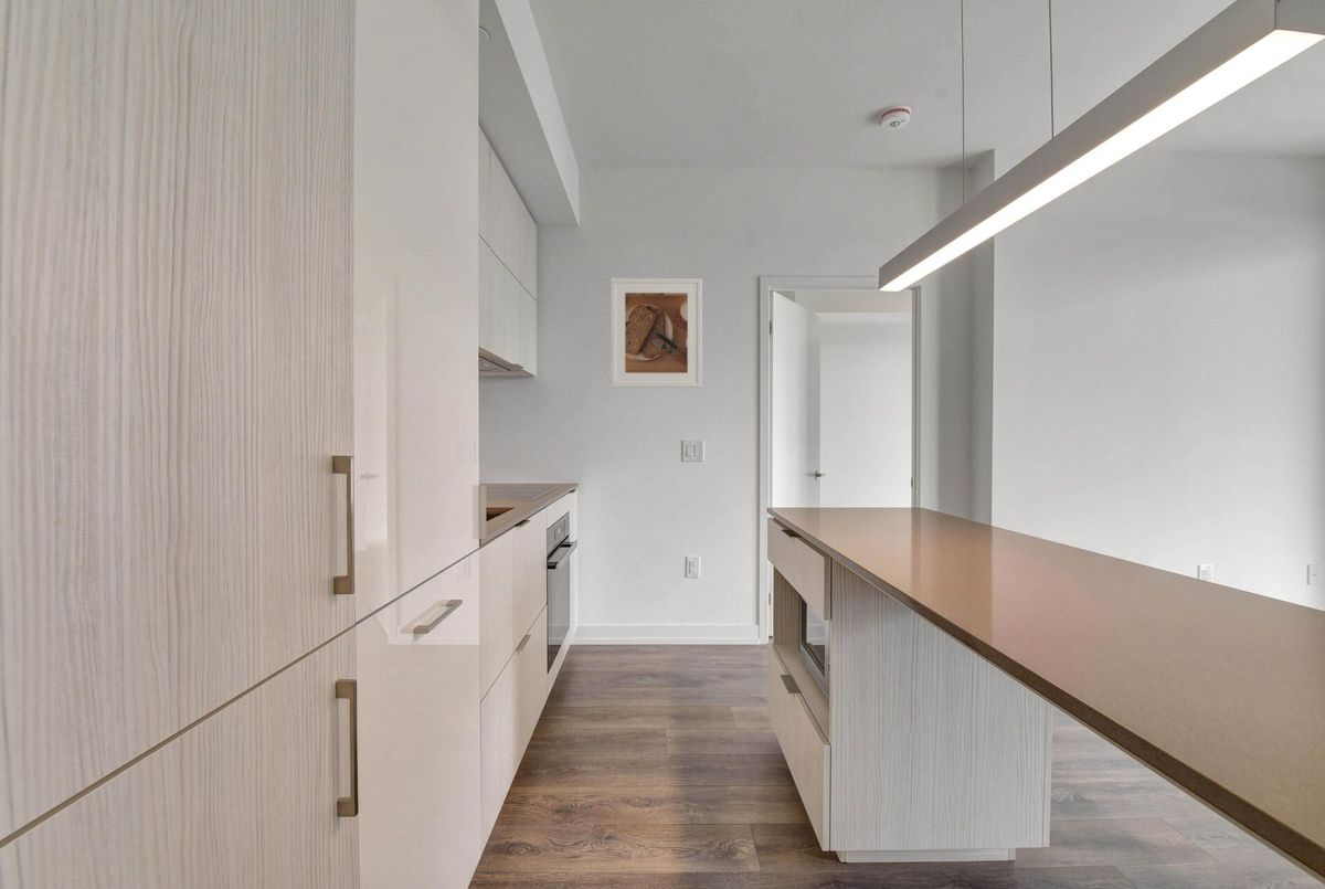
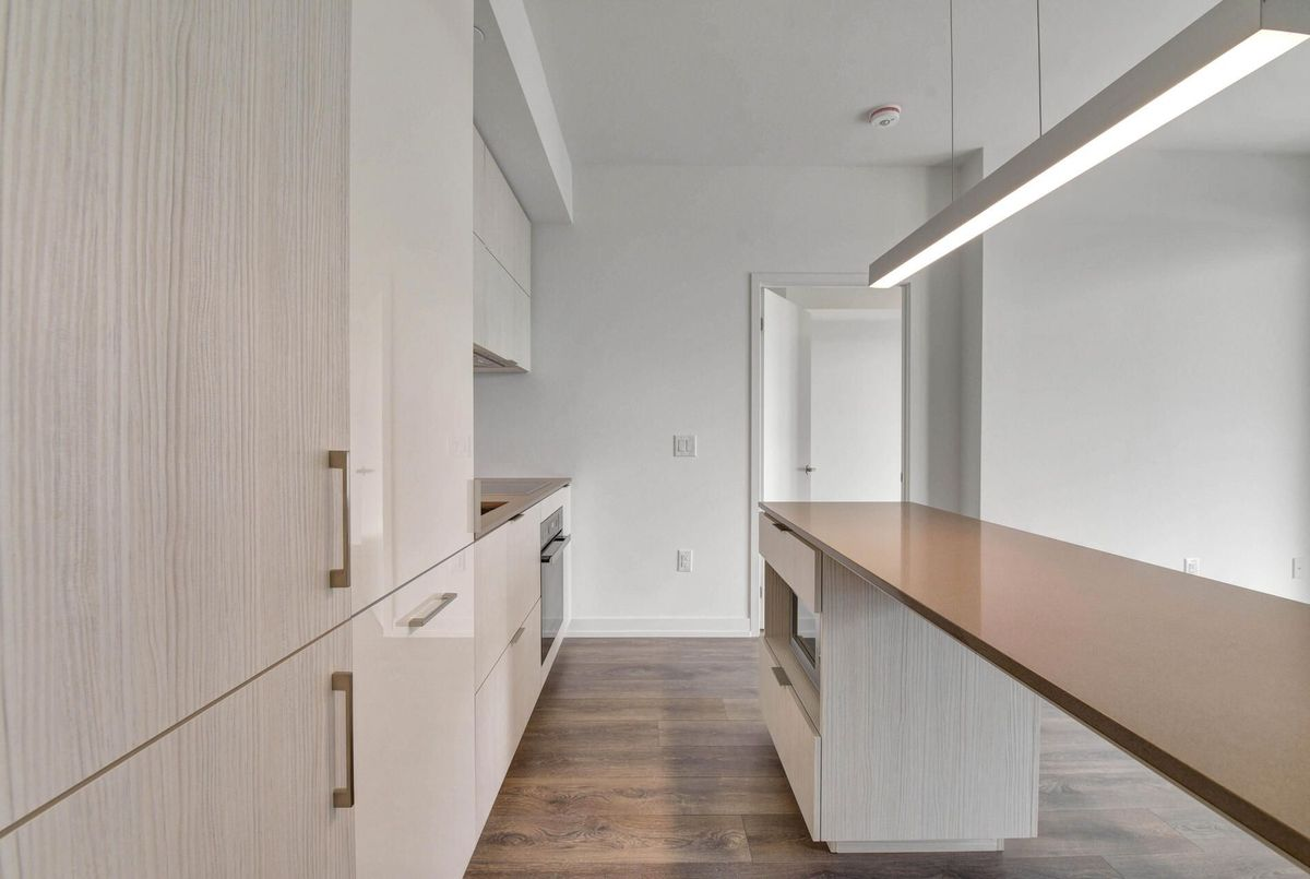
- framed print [610,277,703,389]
